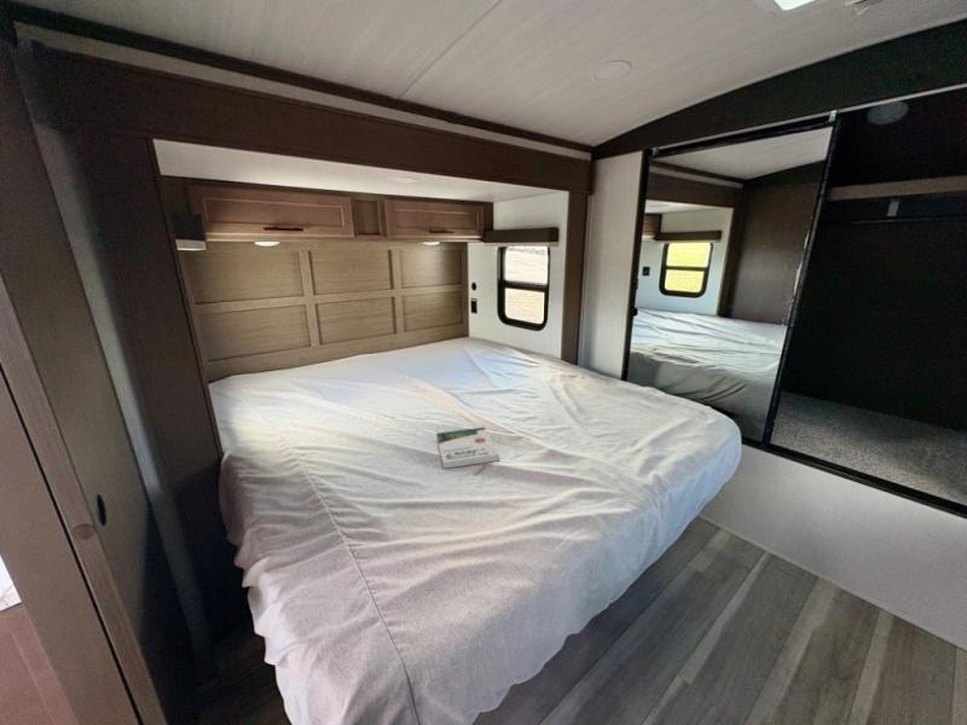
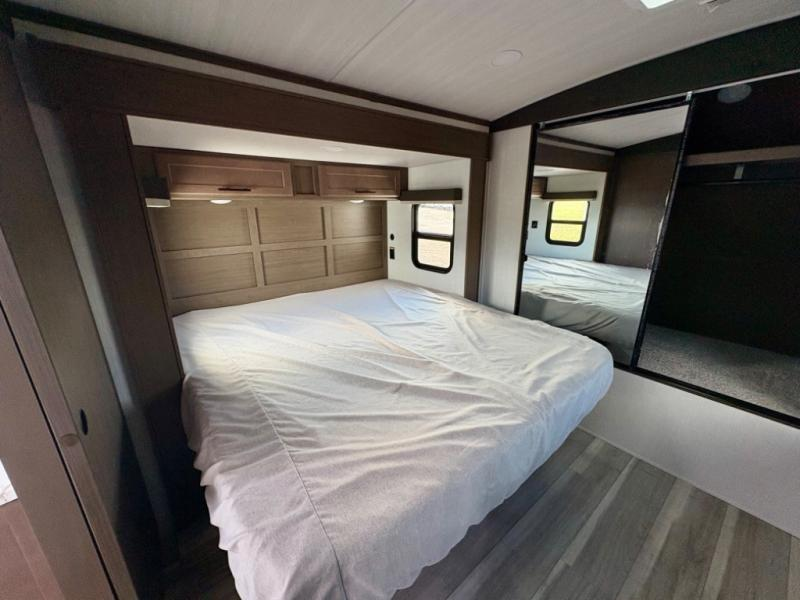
- book [435,427,500,470]
